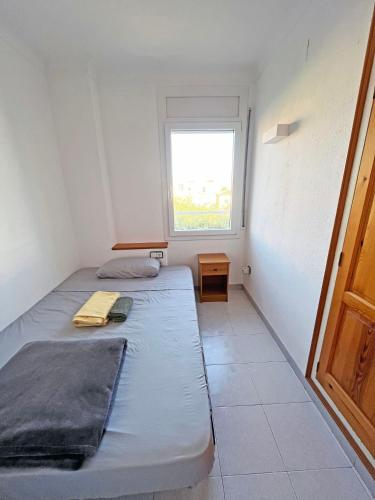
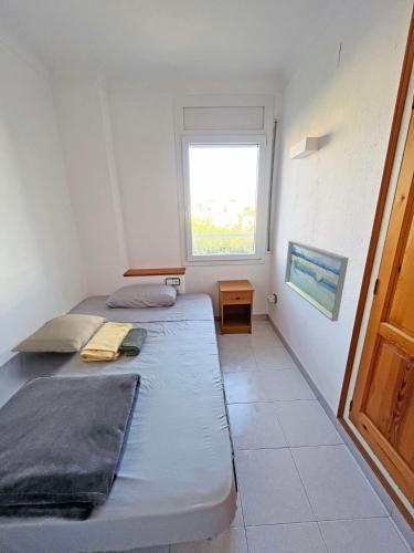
+ pillow [10,313,108,354]
+ wall art [284,239,350,323]
